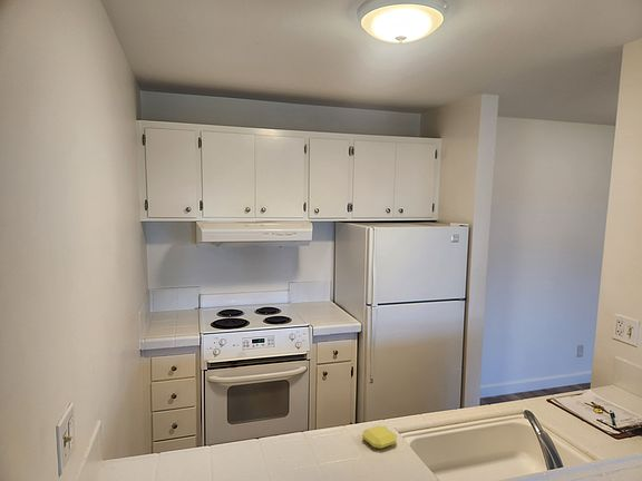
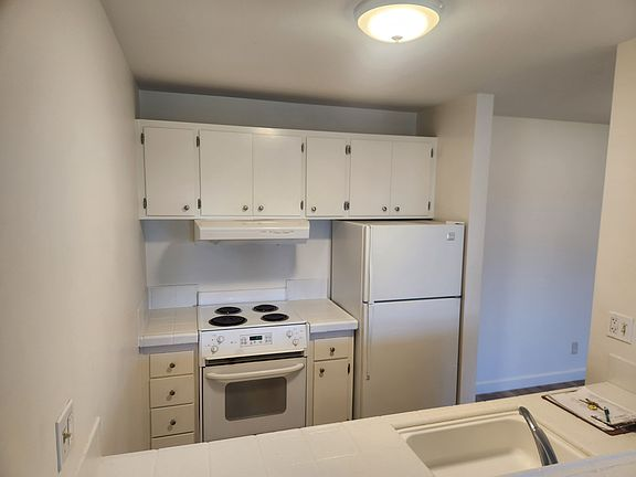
- soap bar [361,424,398,450]
